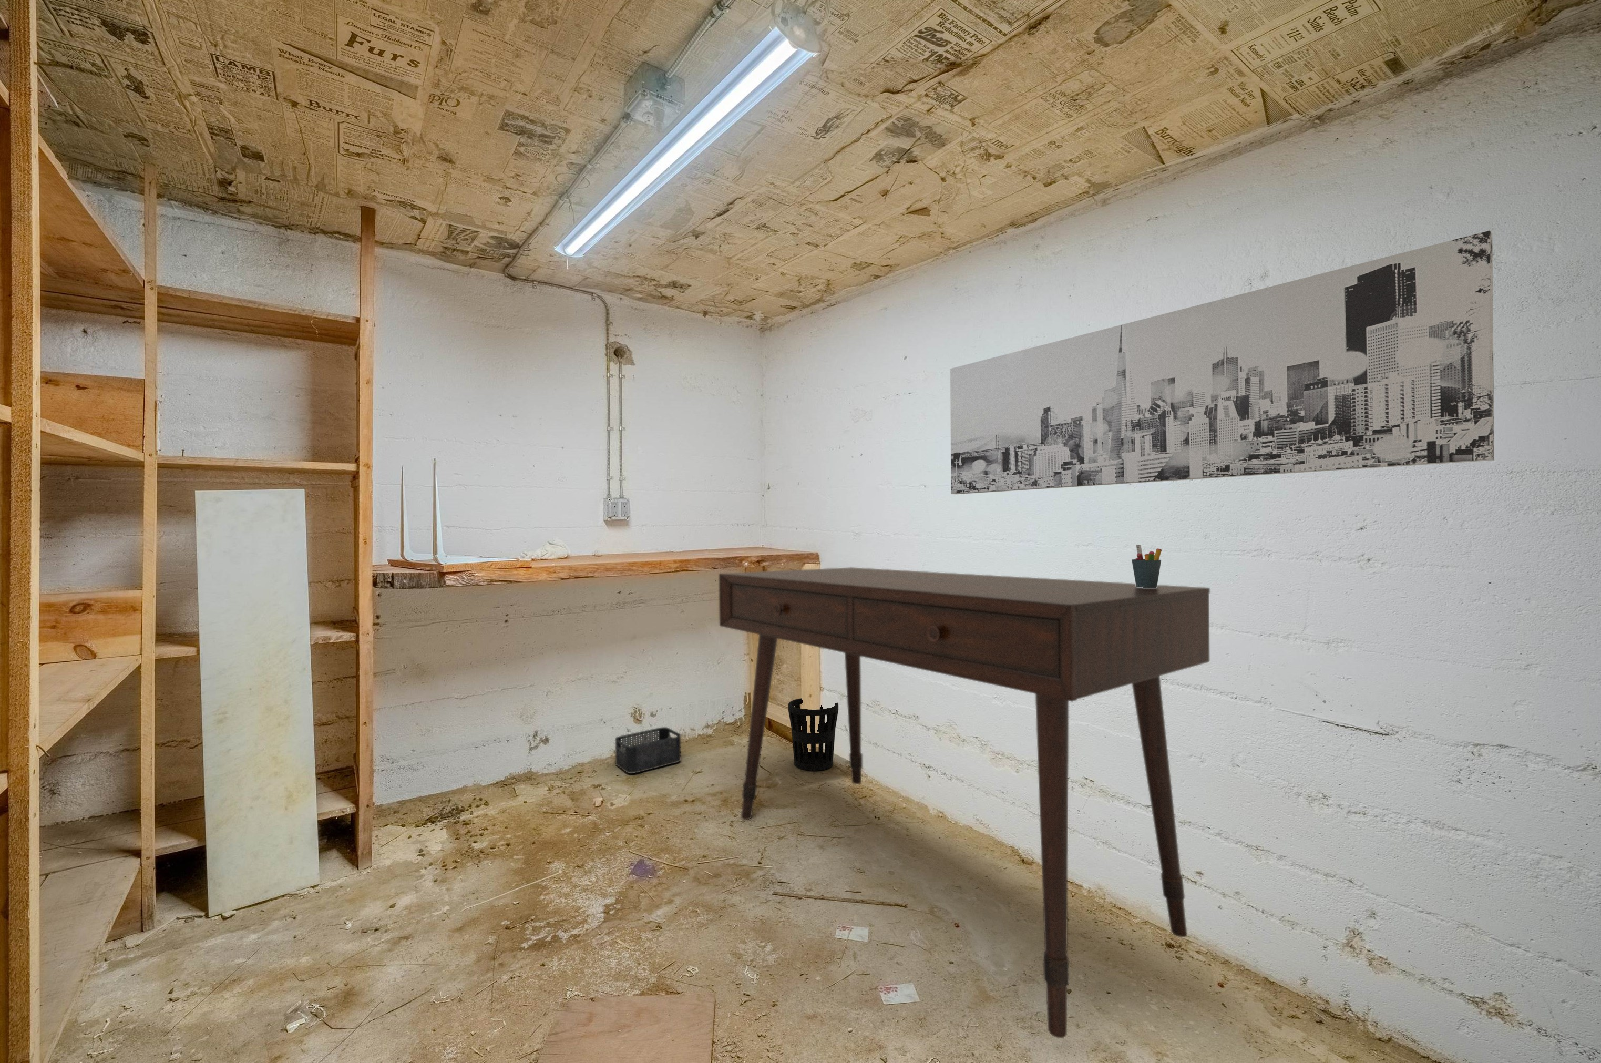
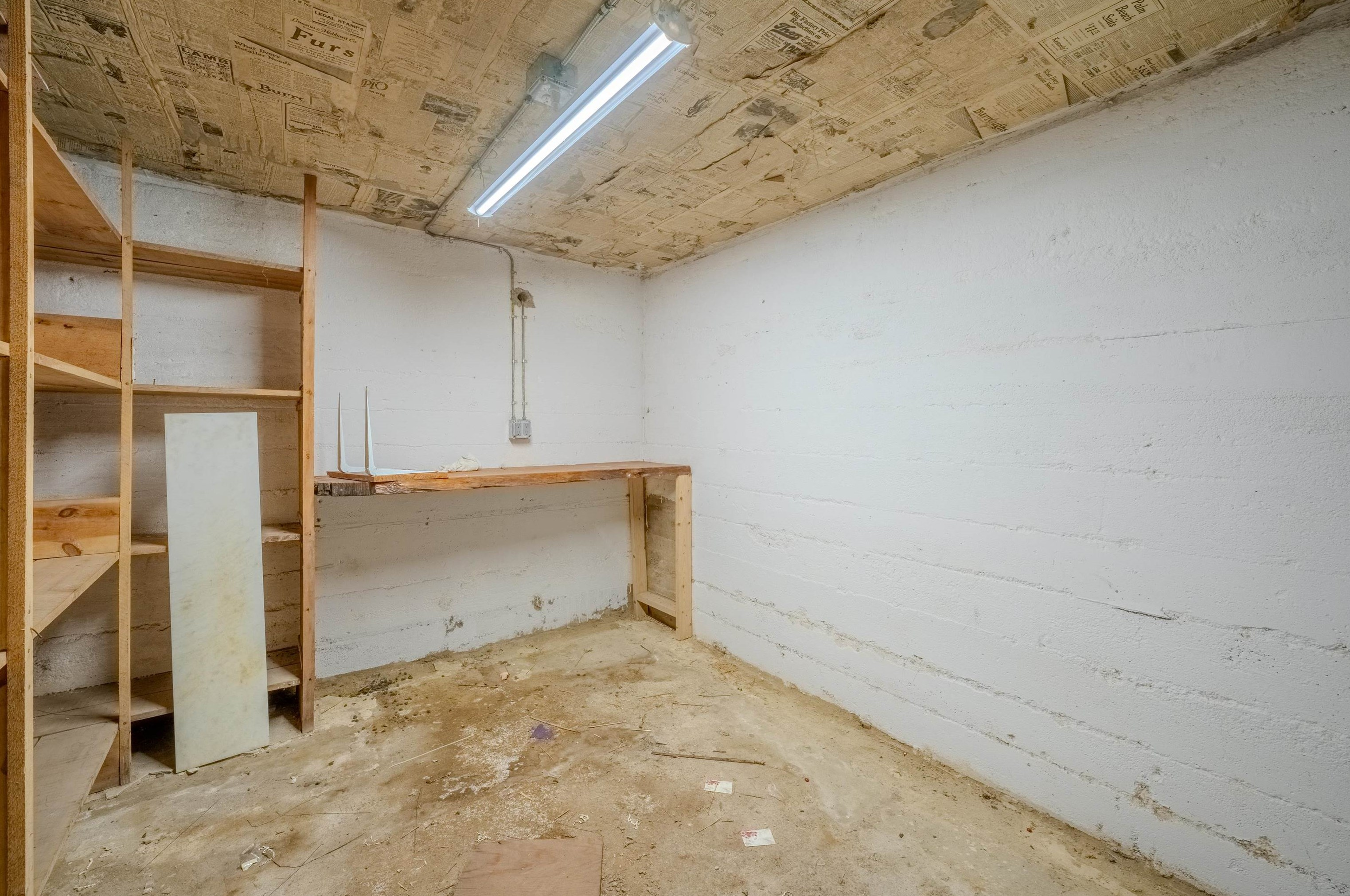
- desk [719,567,1211,1039]
- pen holder [1131,545,1162,587]
- storage bin [614,726,682,774]
- wastebasket [787,698,838,771]
- wall art [950,230,1494,495]
